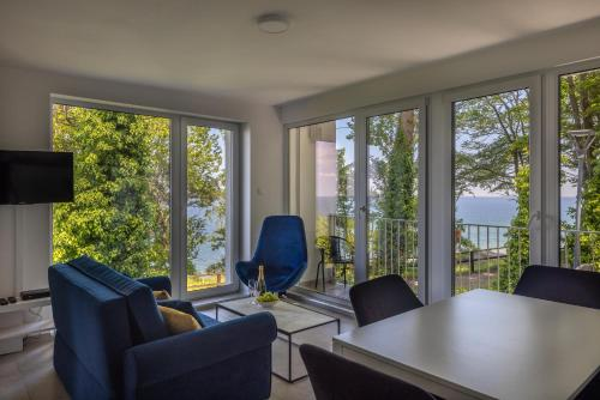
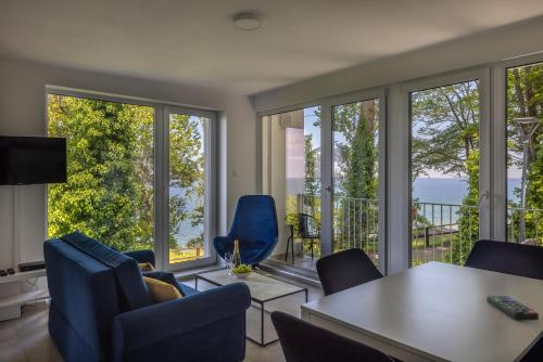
+ remote control [485,295,540,321]
